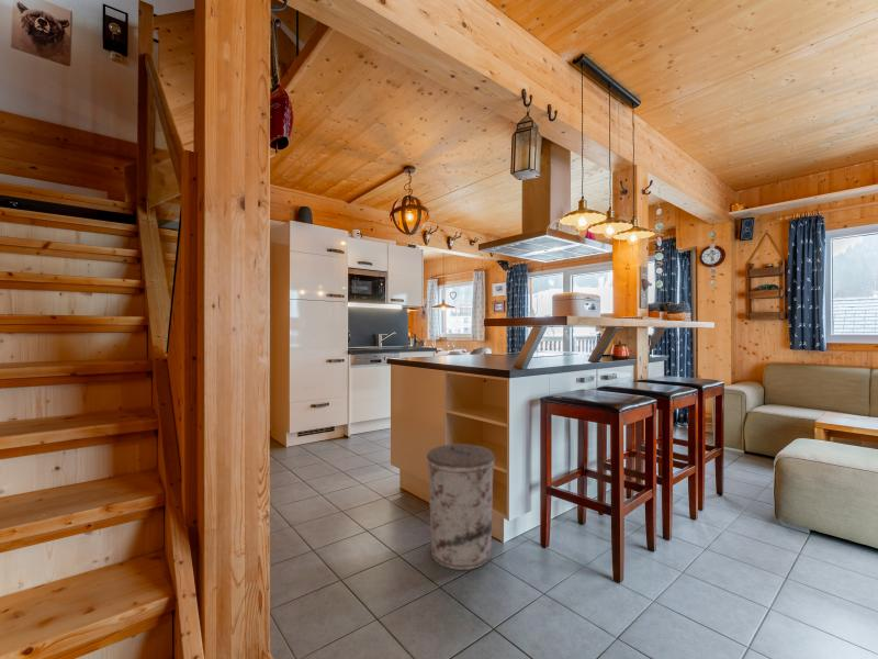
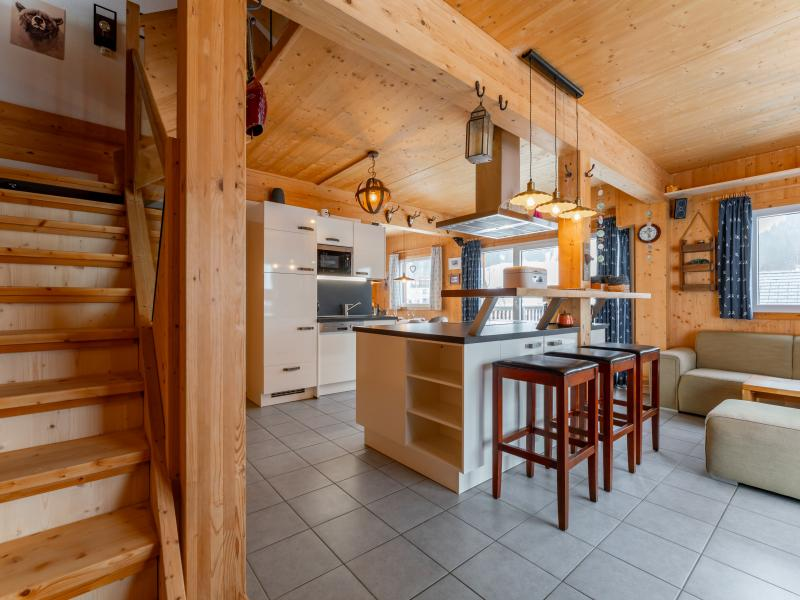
- trash can [426,443,496,571]
